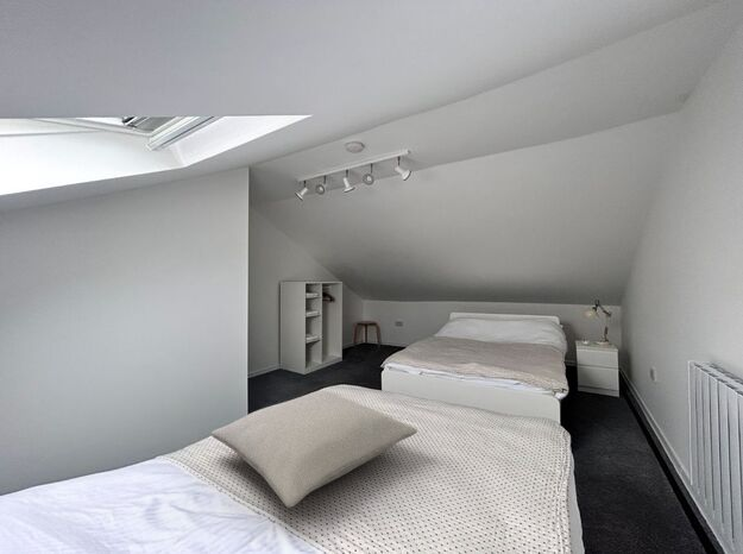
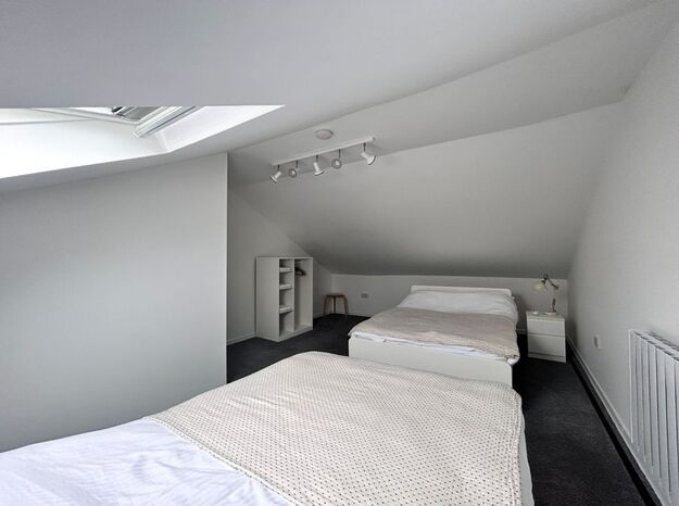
- pillow [210,390,418,509]
